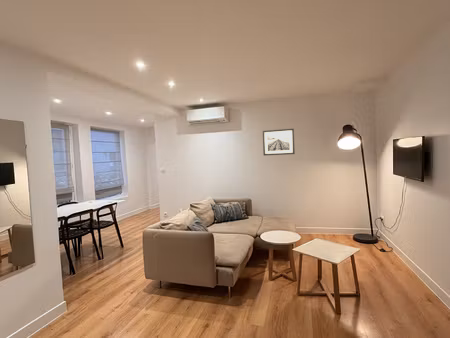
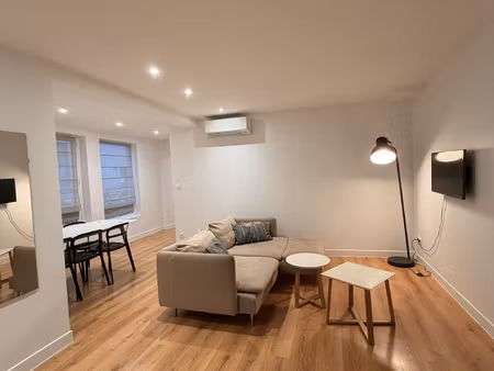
- wall art [262,128,296,157]
